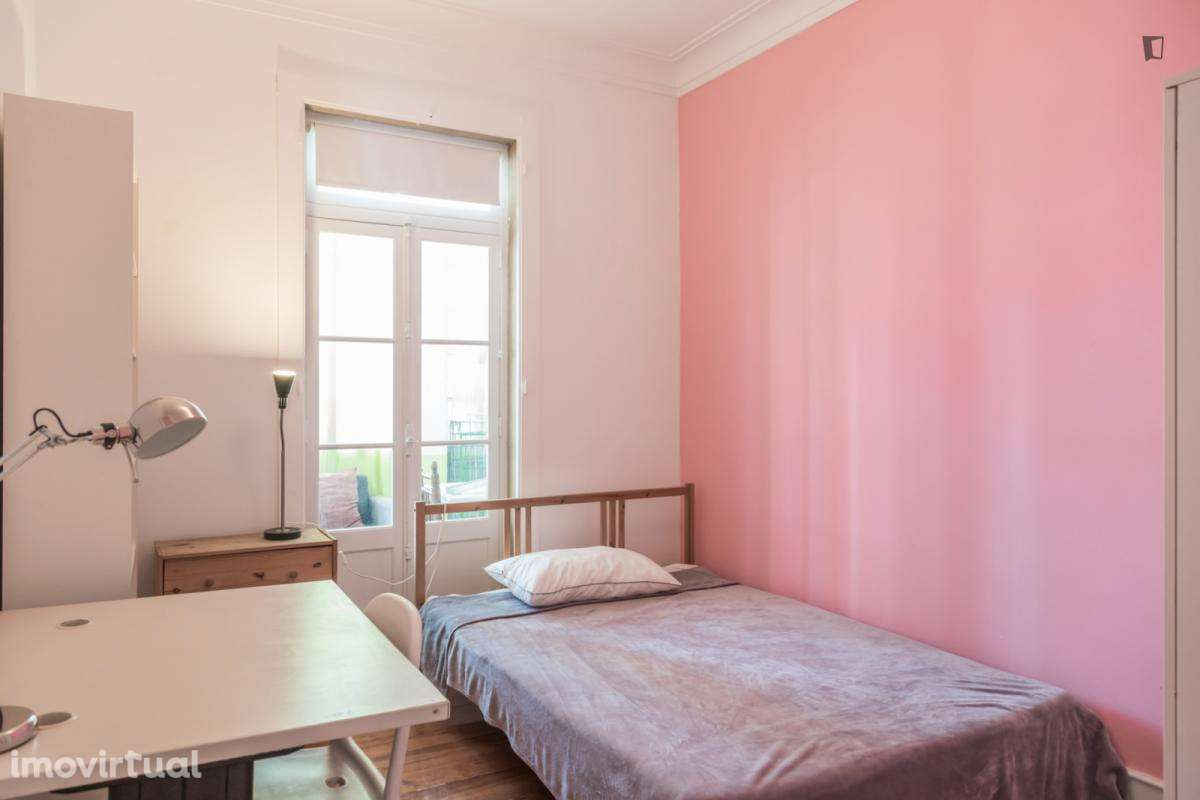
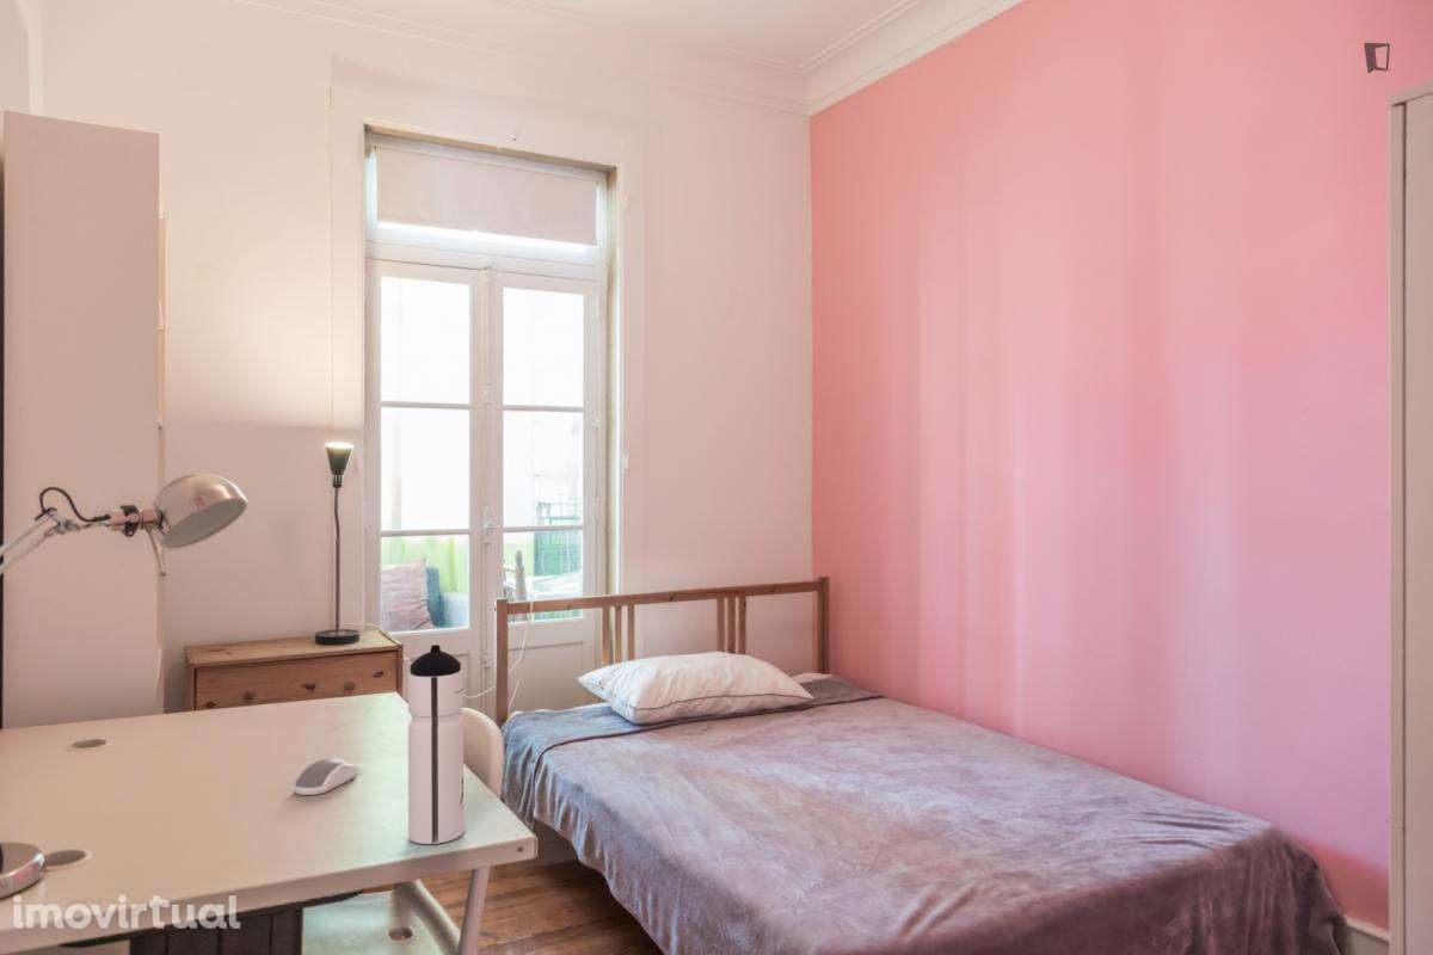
+ water bottle [407,643,465,845]
+ computer mouse [293,757,359,796]
